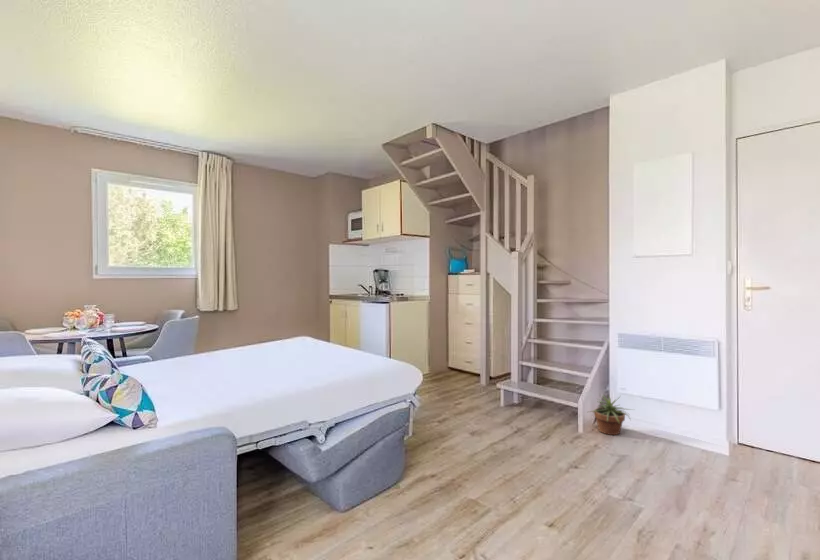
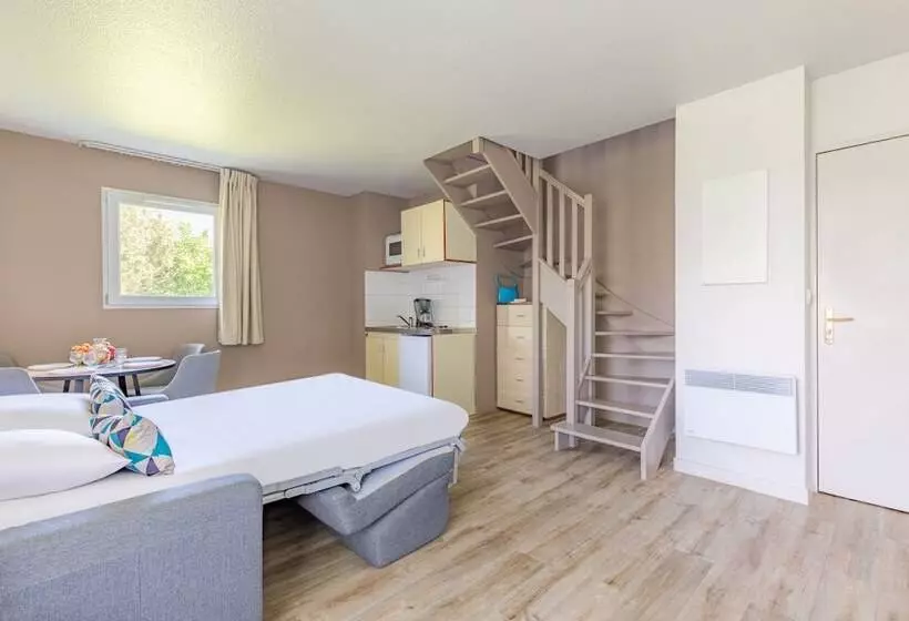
- potted plant [588,394,635,436]
